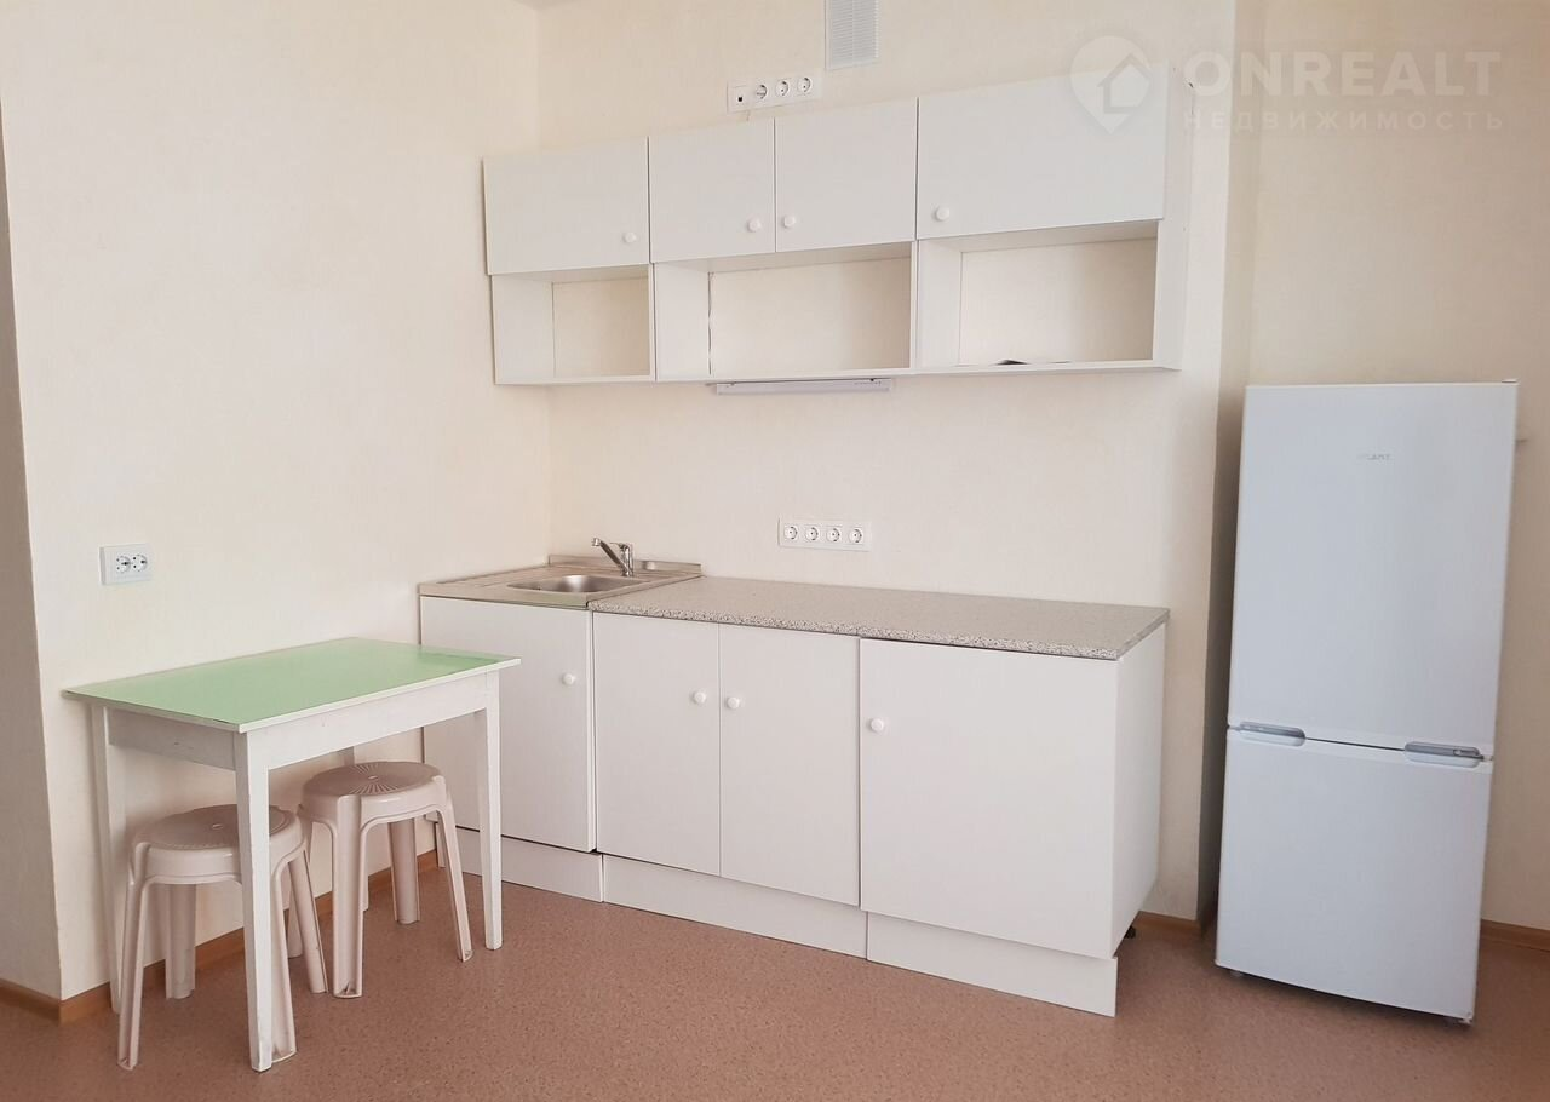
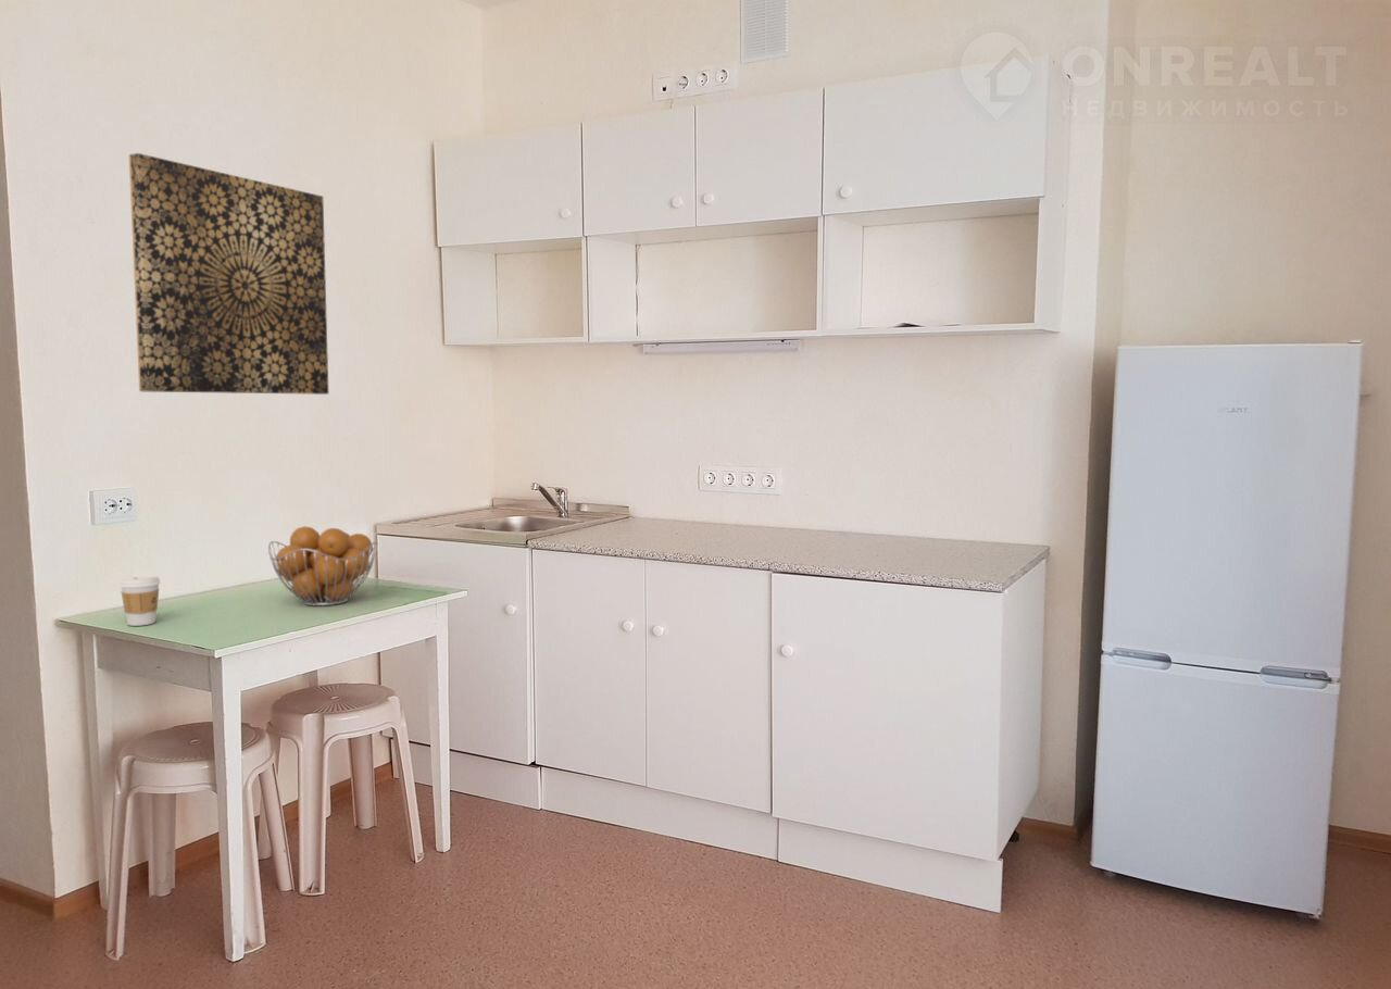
+ wall art [128,152,329,396]
+ fruit basket [267,525,378,606]
+ coffee cup [118,574,161,627]
